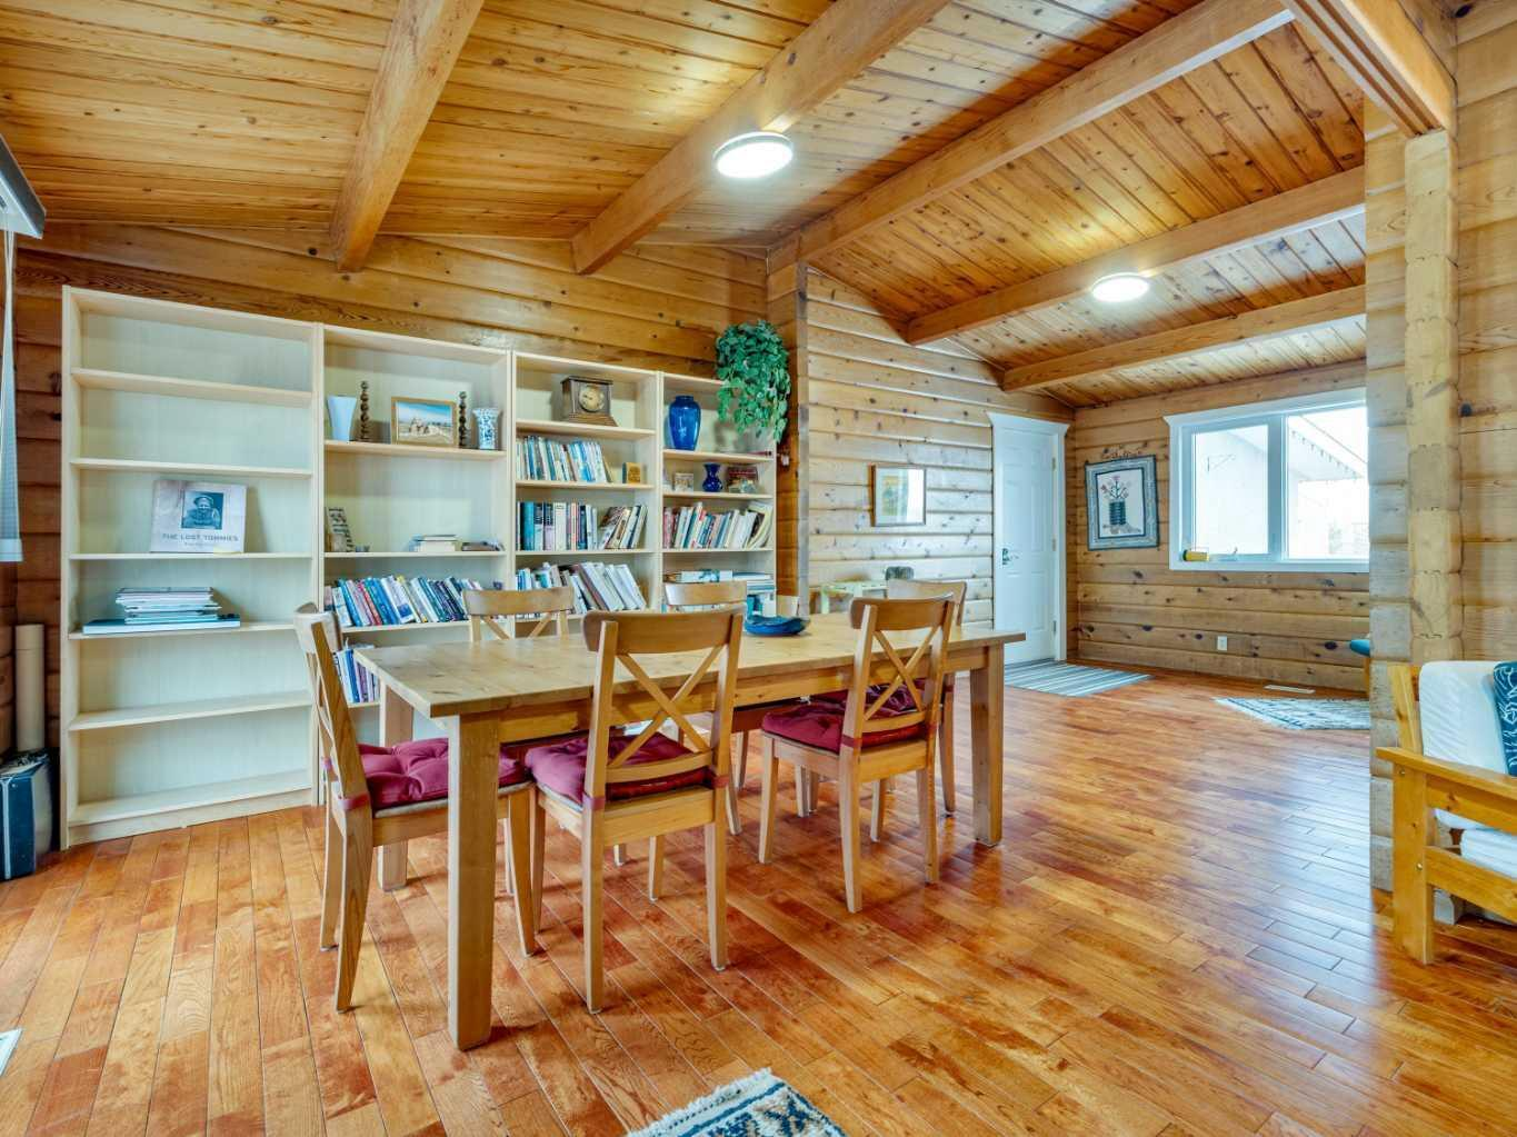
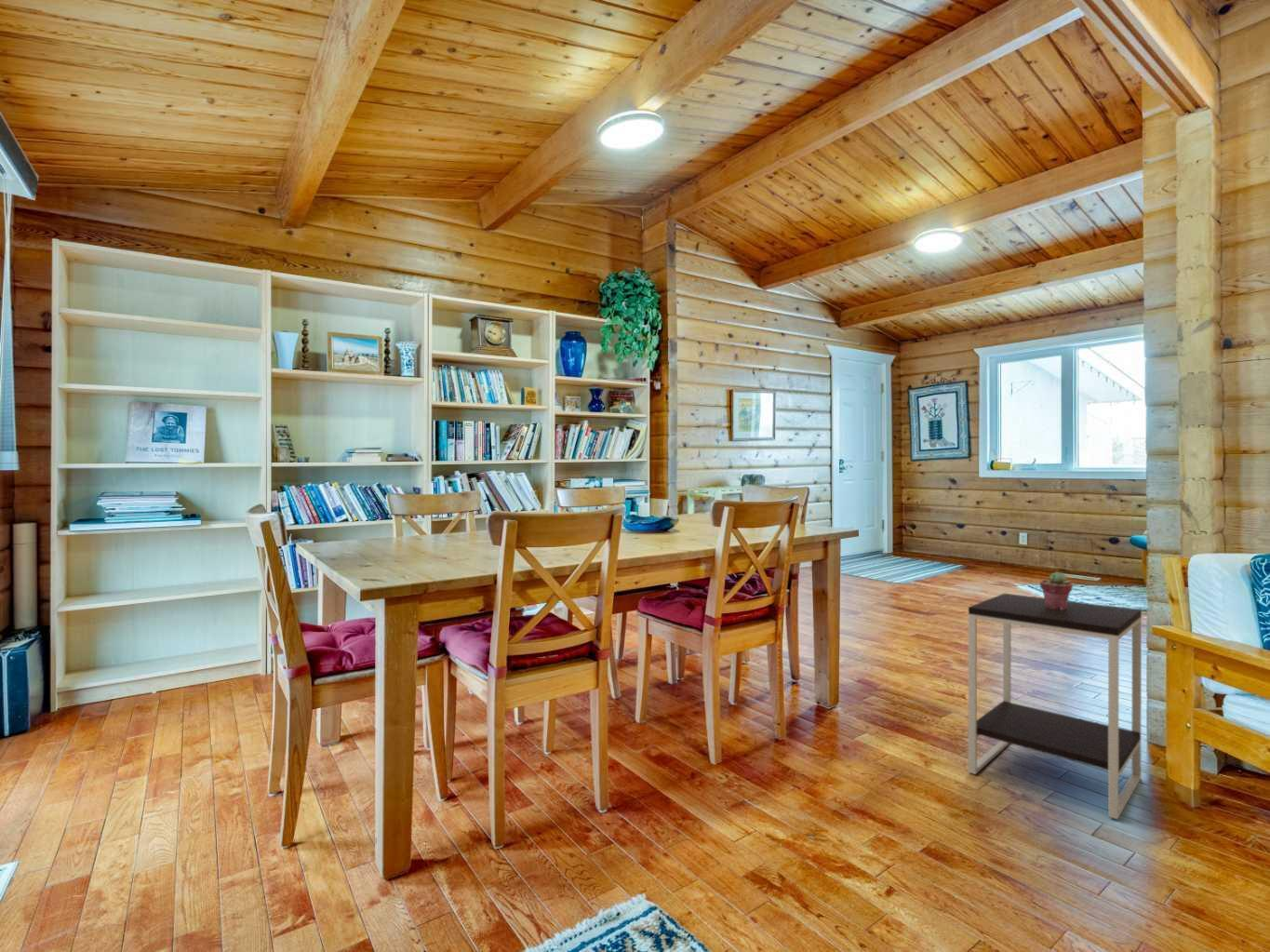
+ potted succulent [1039,570,1074,610]
+ side table [968,593,1143,820]
